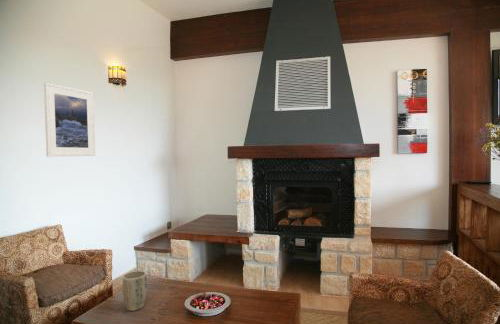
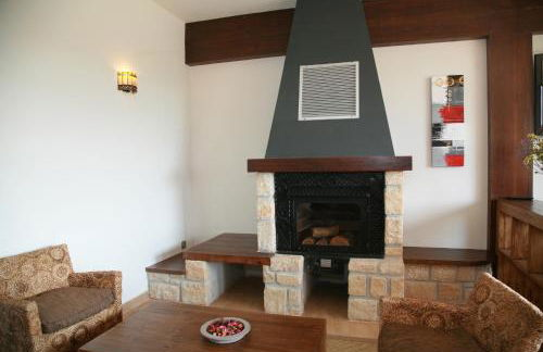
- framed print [43,81,96,158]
- plant pot [122,270,148,312]
